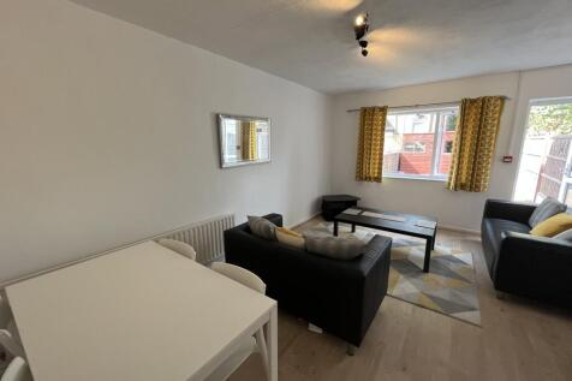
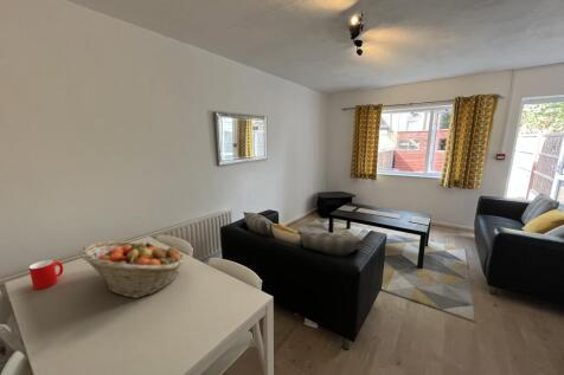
+ fruit basket [78,240,186,299]
+ cup [28,259,64,291]
